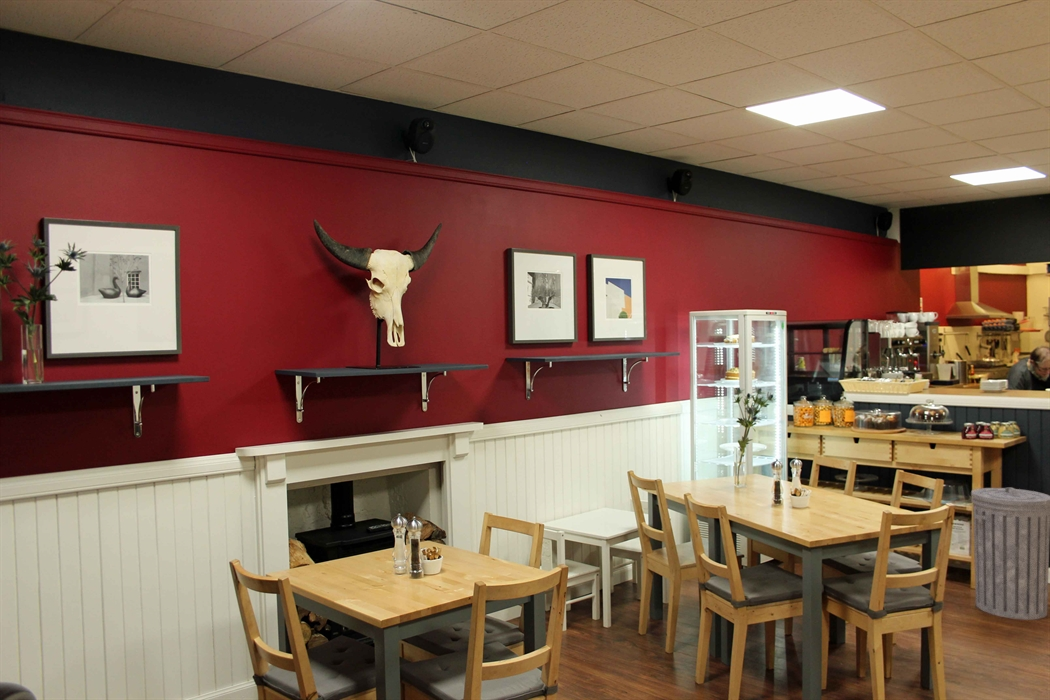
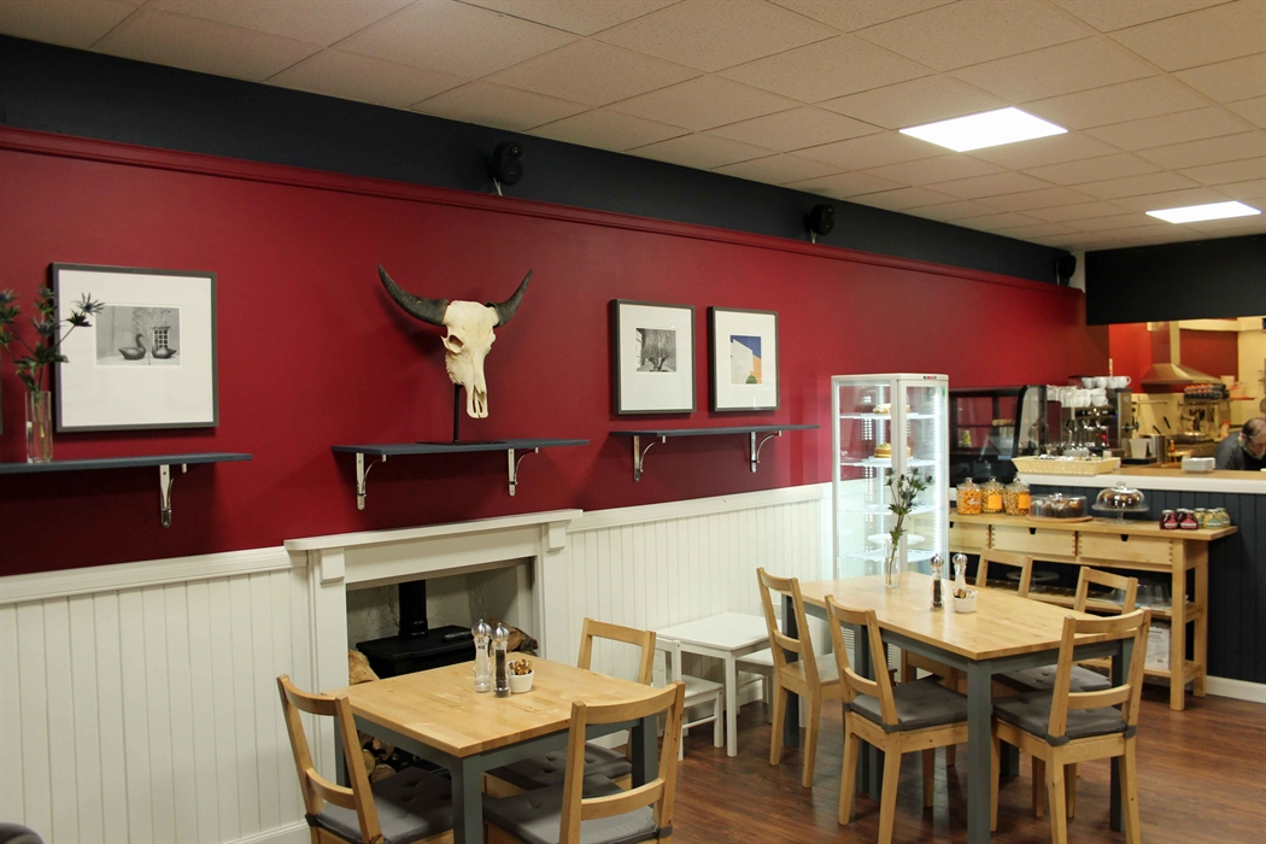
- trash can [970,487,1050,621]
